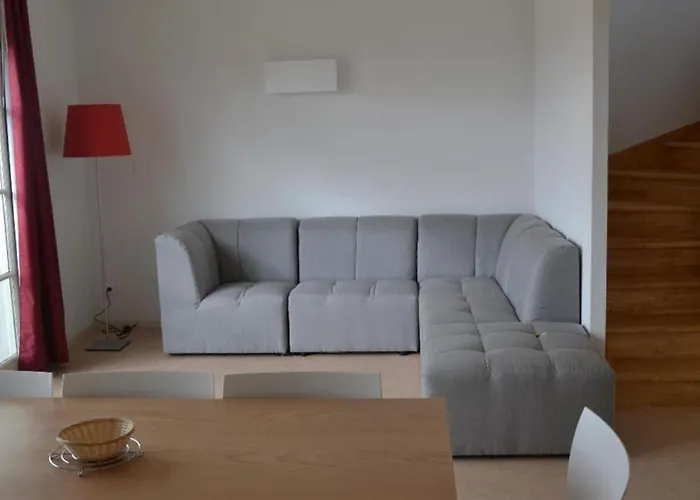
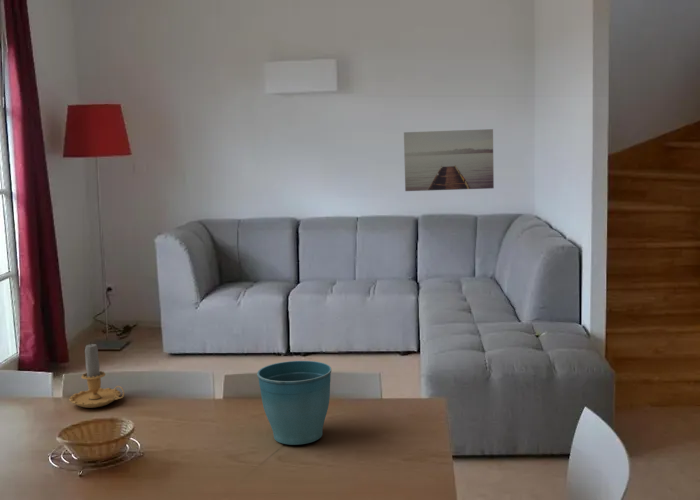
+ wall art [403,128,495,192]
+ flower pot [256,360,332,446]
+ candle [69,342,125,409]
